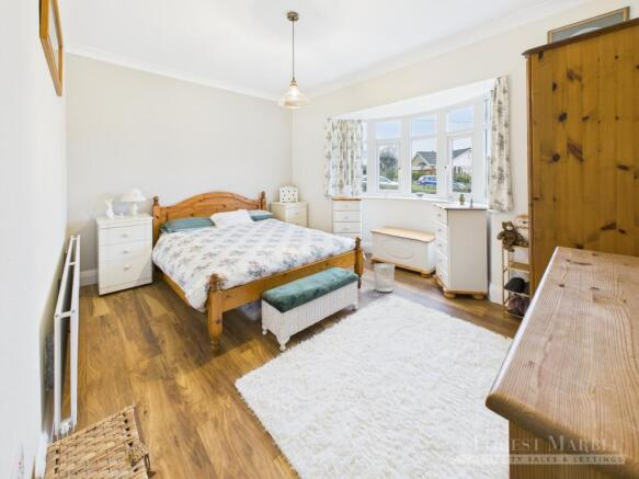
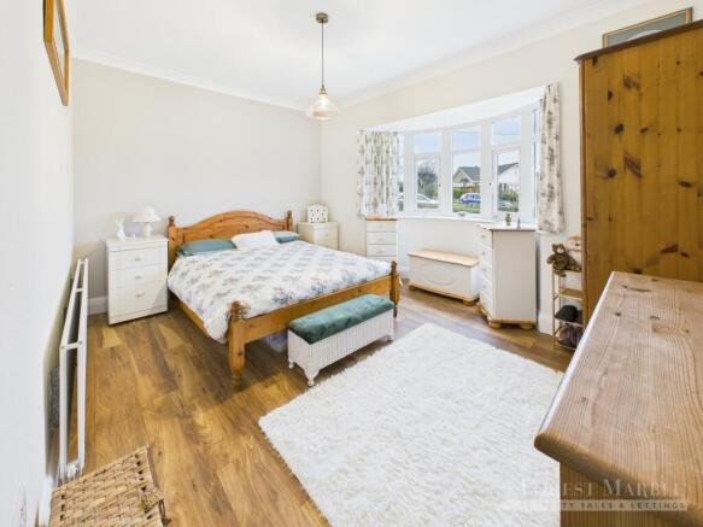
- wastebasket [373,262,396,293]
